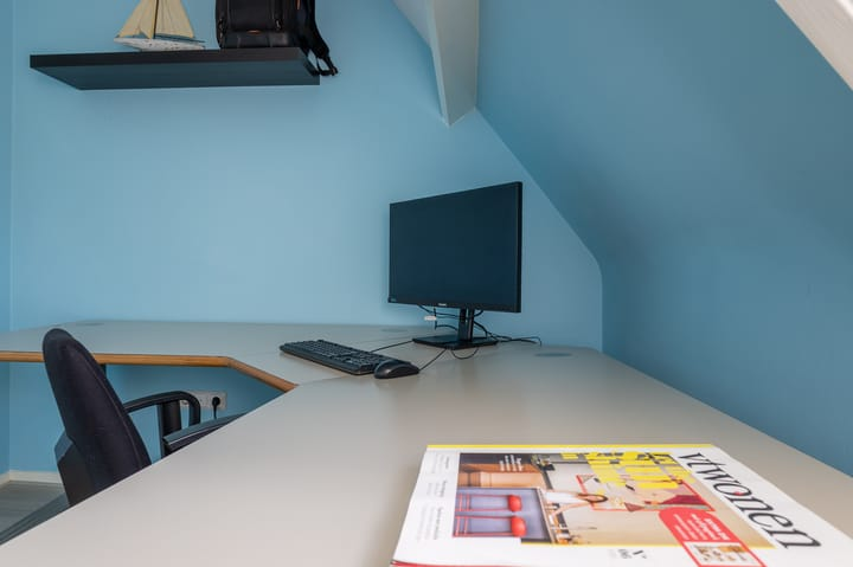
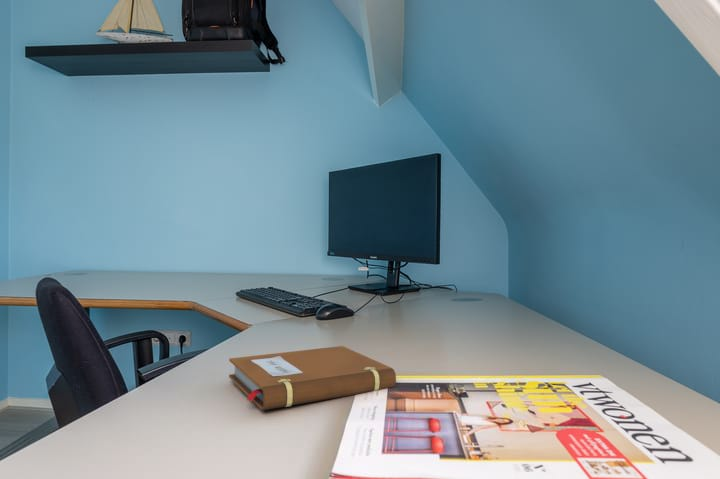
+ notebook [228,345,397,411]
